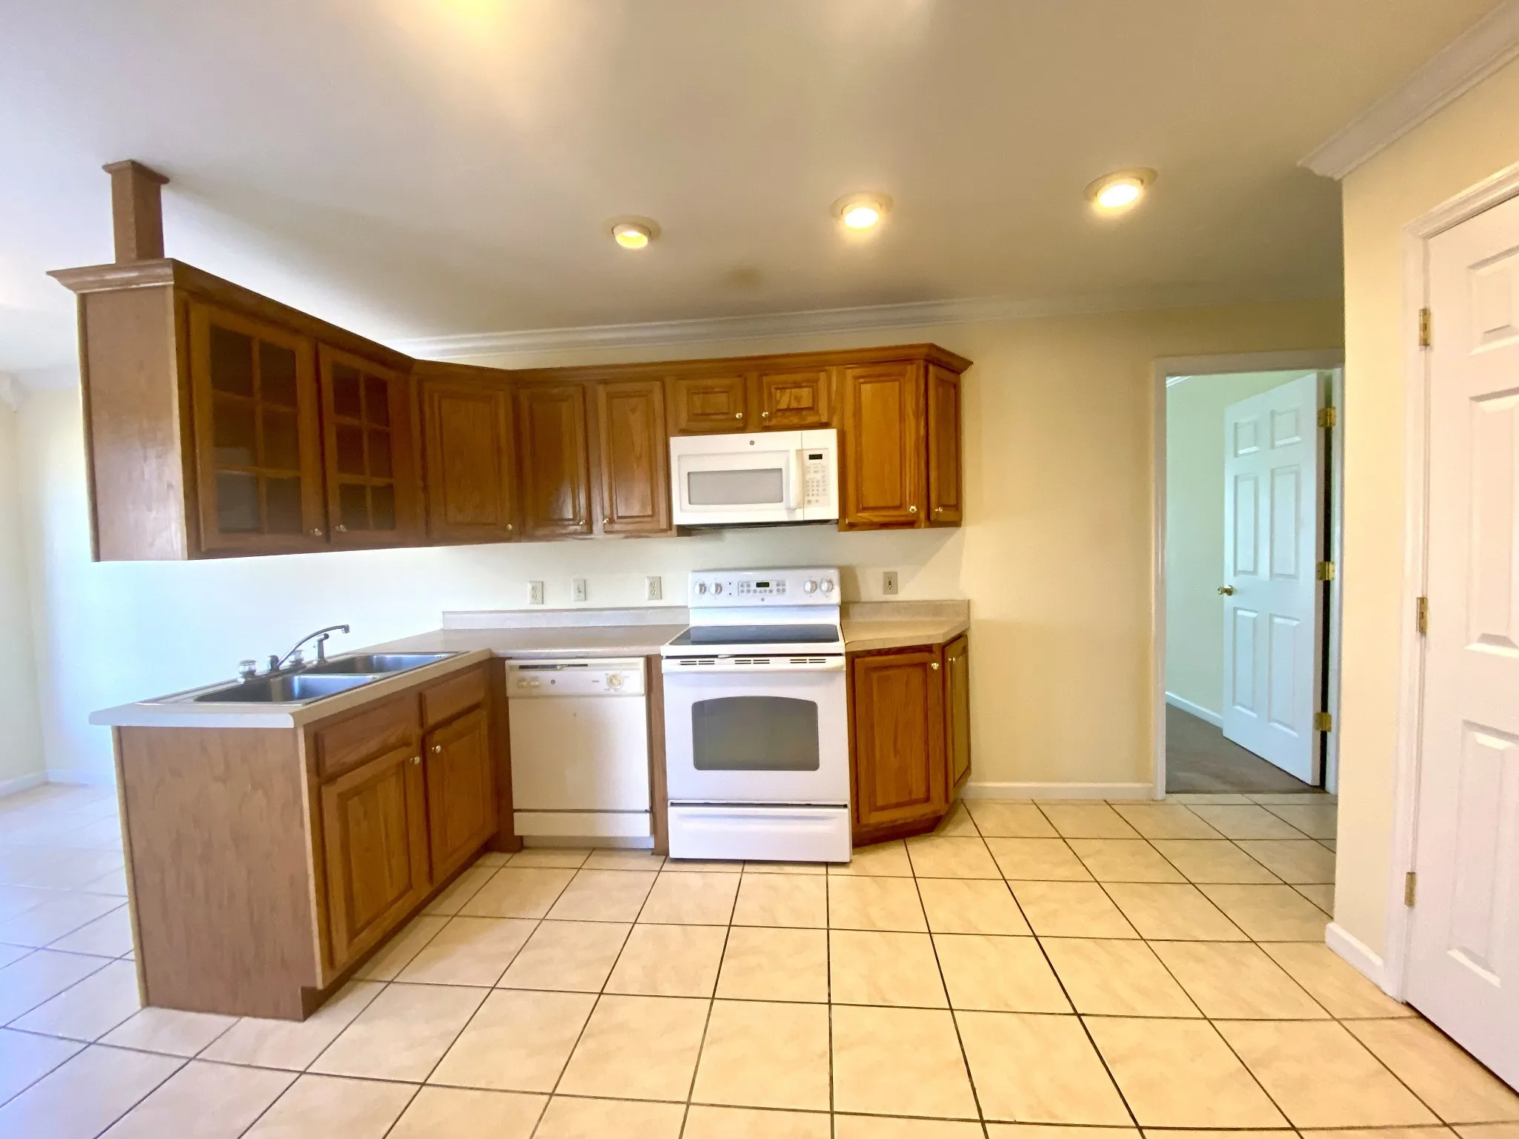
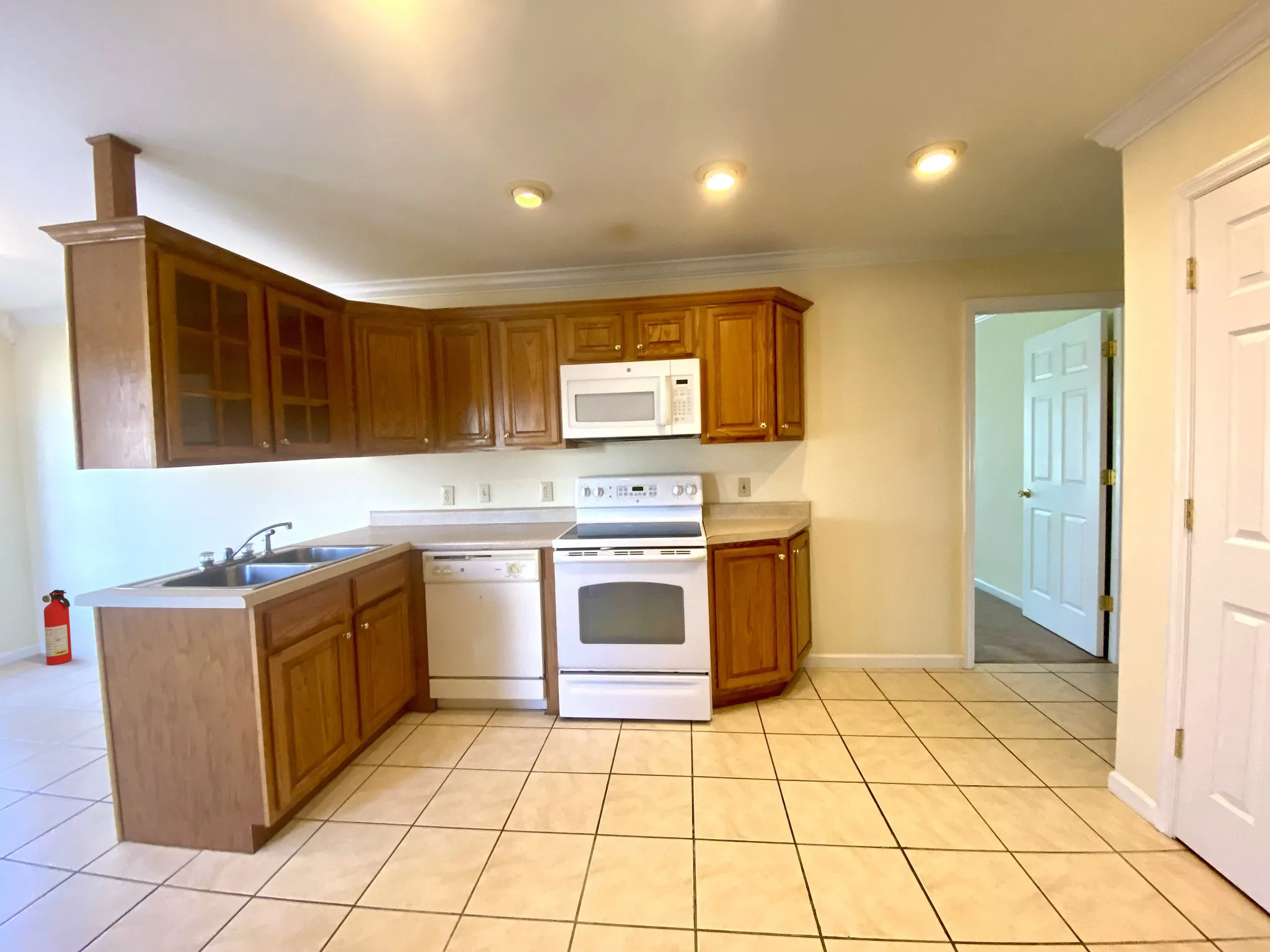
+ fire extinguisher [42,589,73,666]
